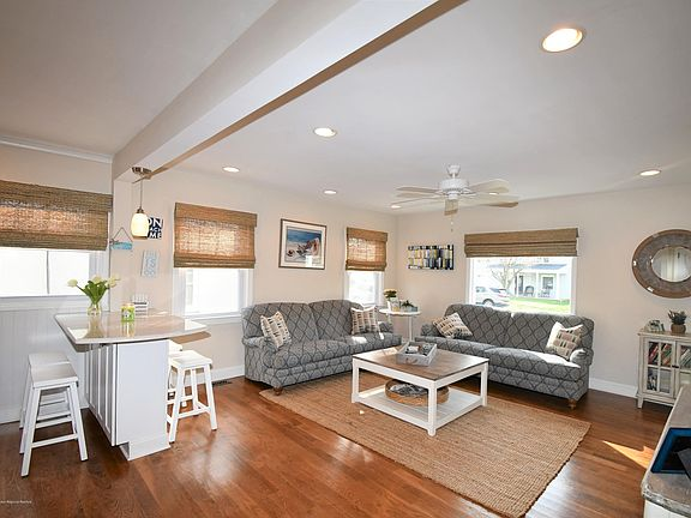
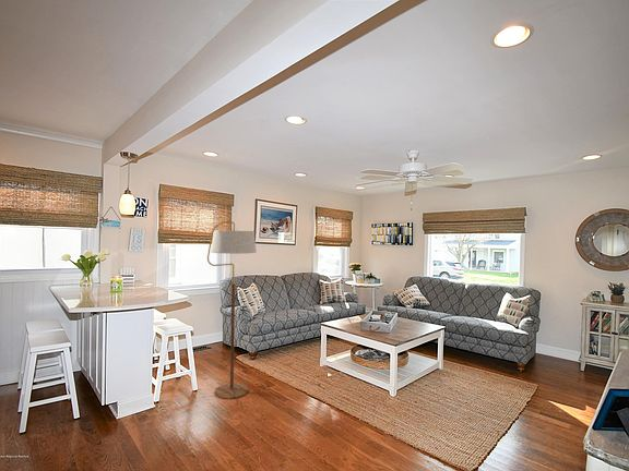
+ floor lamp [206,220,258,400]
